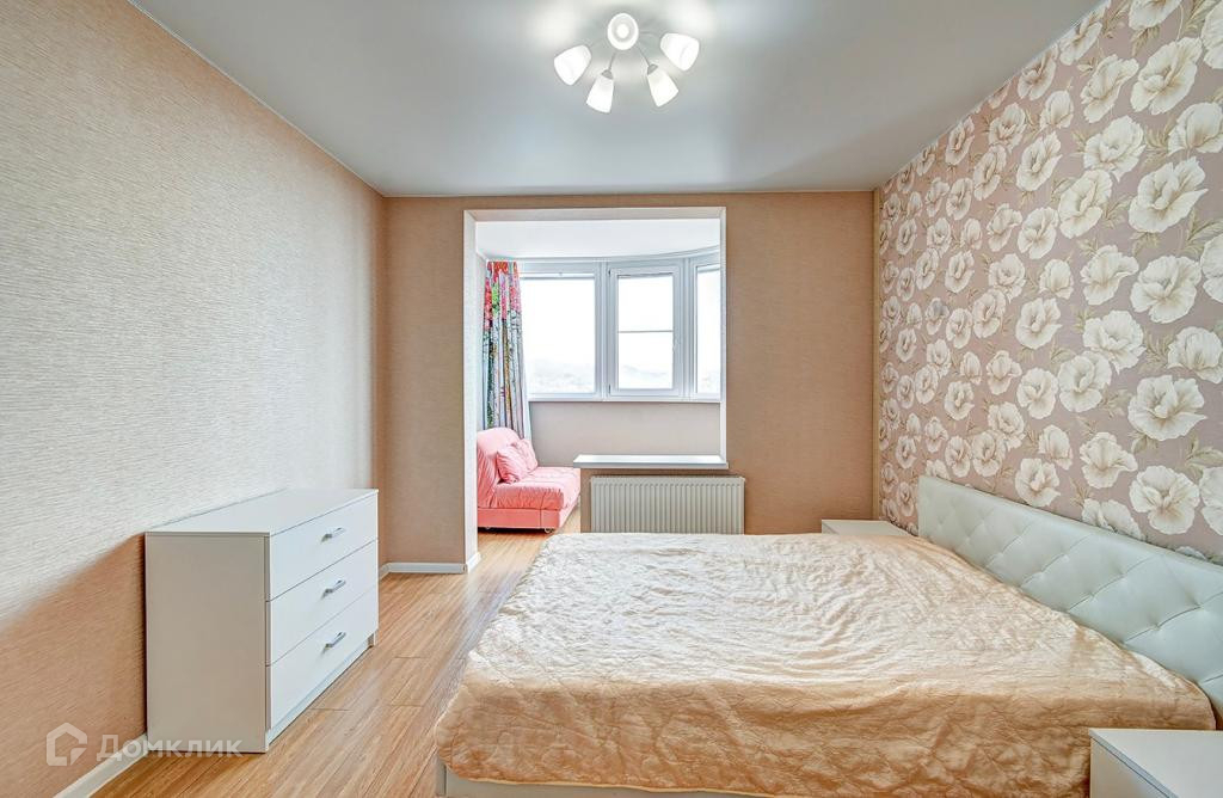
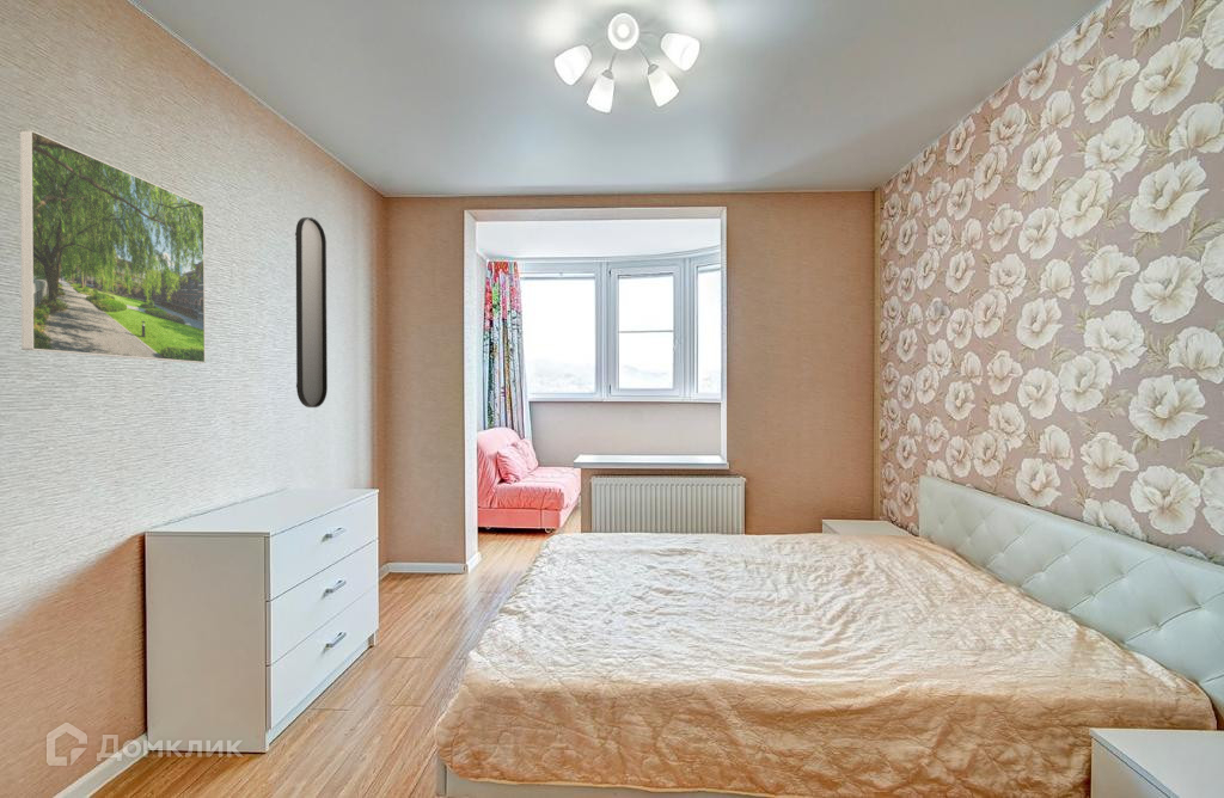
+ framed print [19,128,207,364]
+ home mirror [294,216,329,409]
